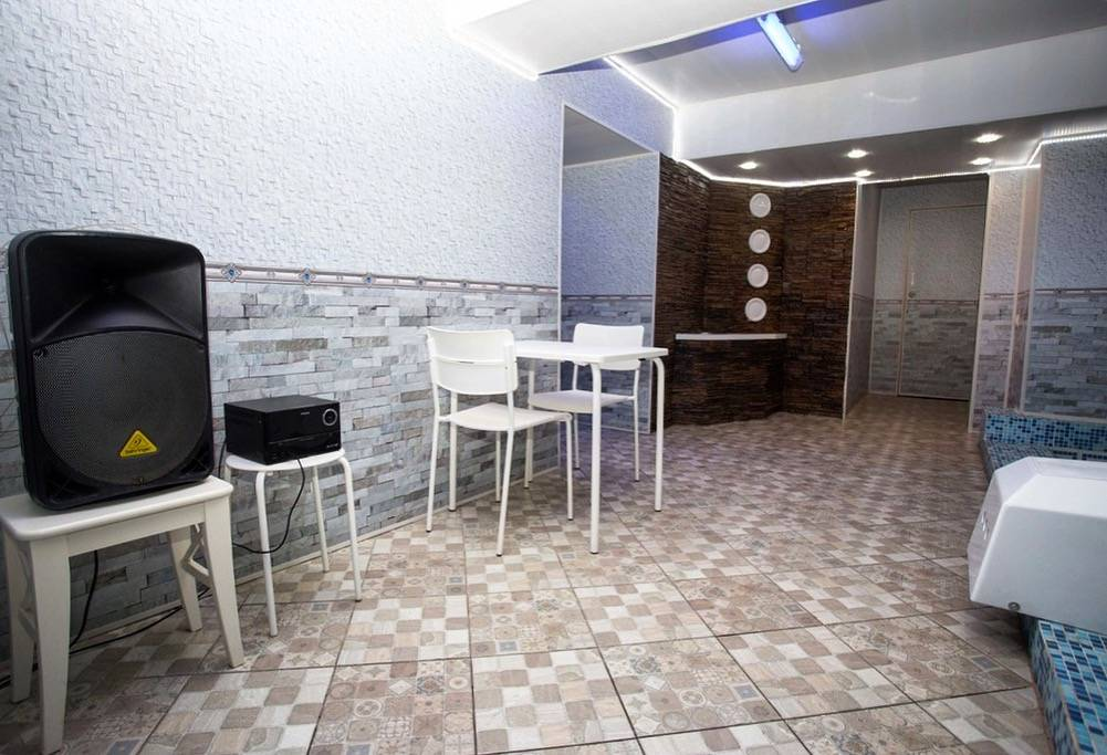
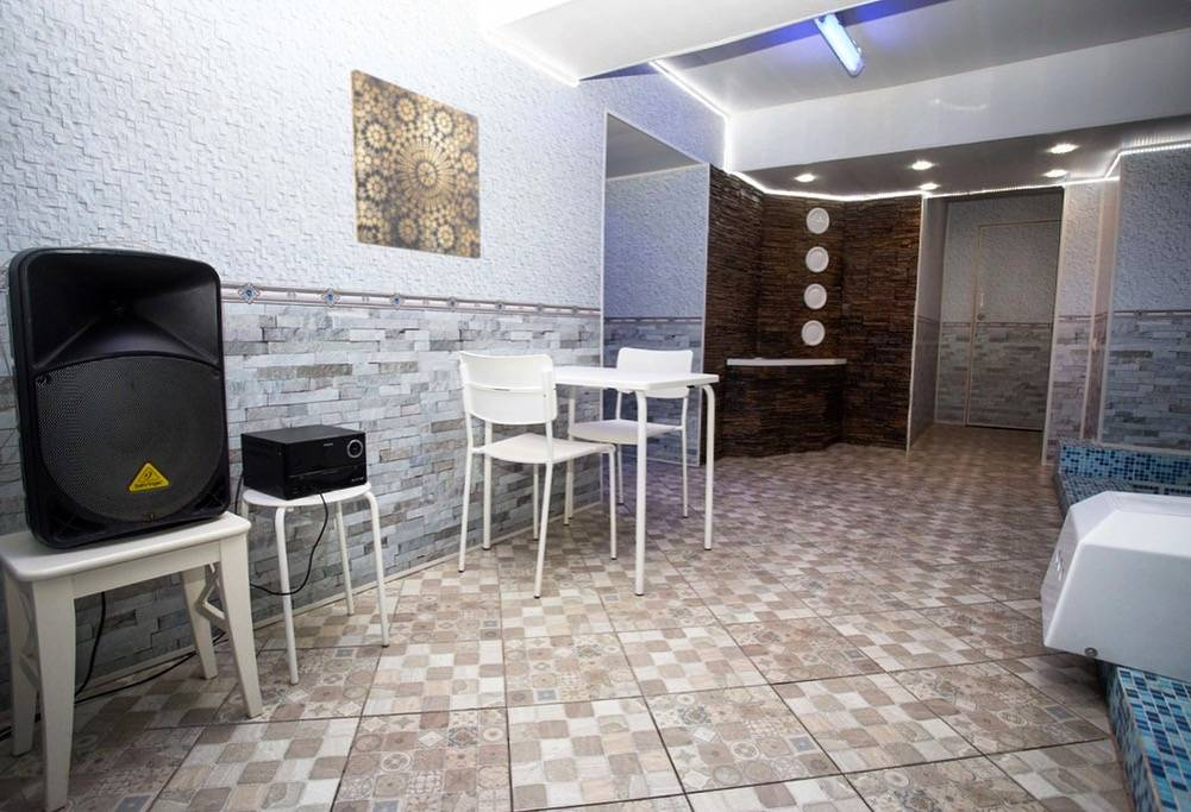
+ wall art [349,68,482,260]
